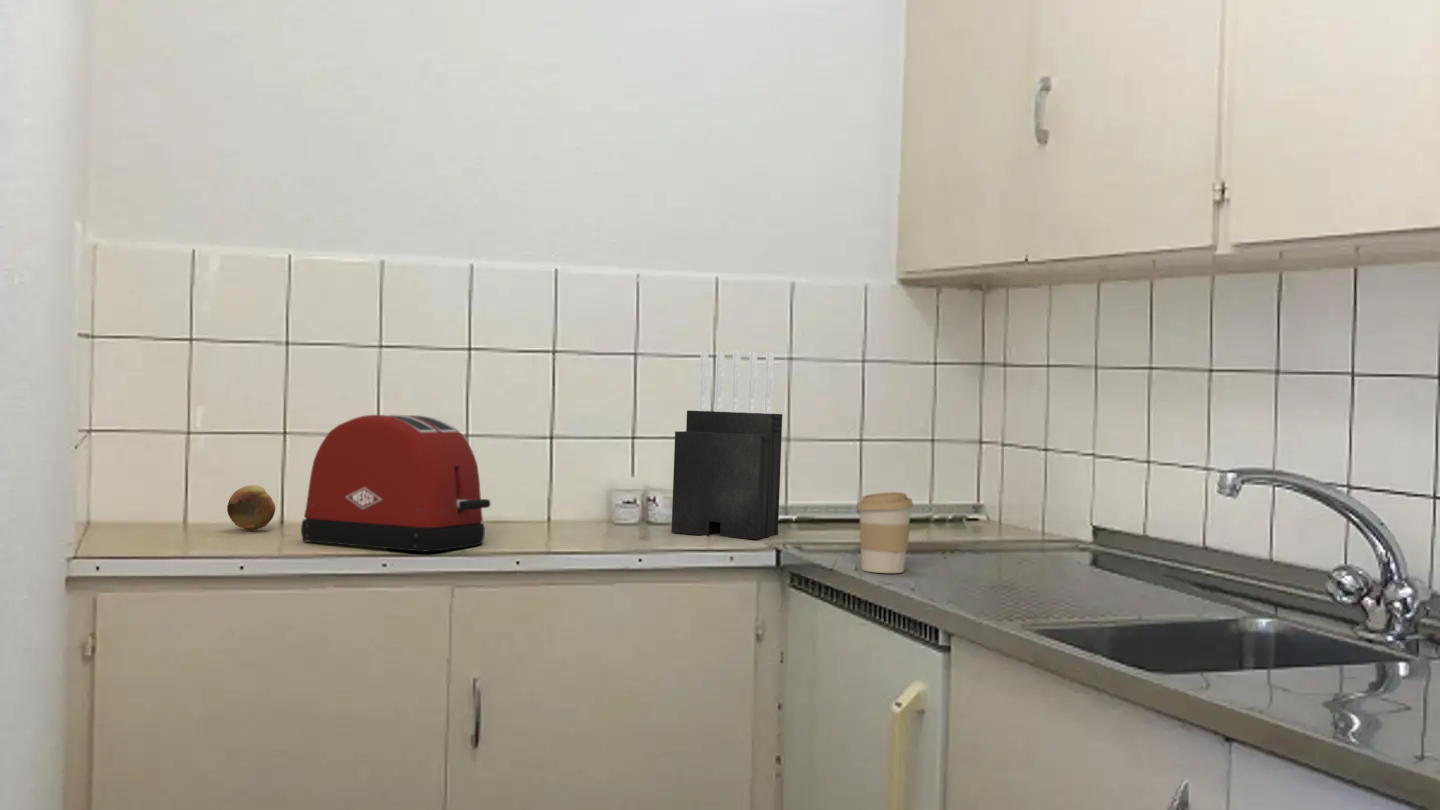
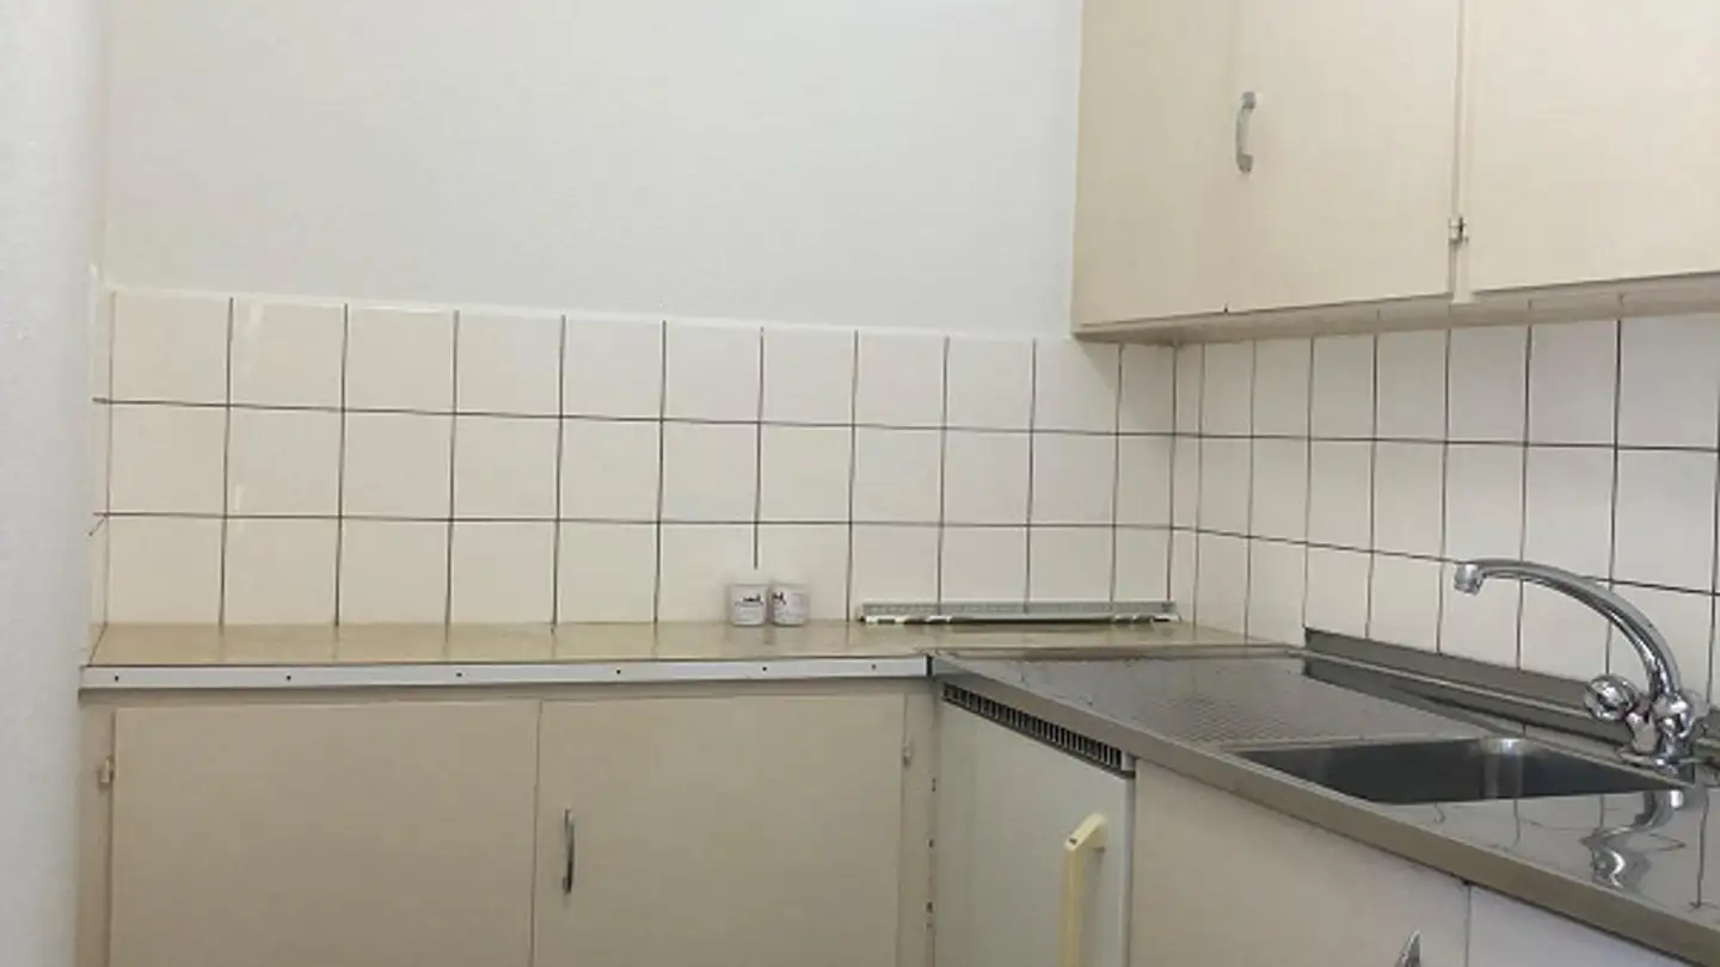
- knife block [670,350,783,540]
- toaster [300,414,492,553]
- fruit [226,484,276,532]
- coffee cup [856,491,914,574]
